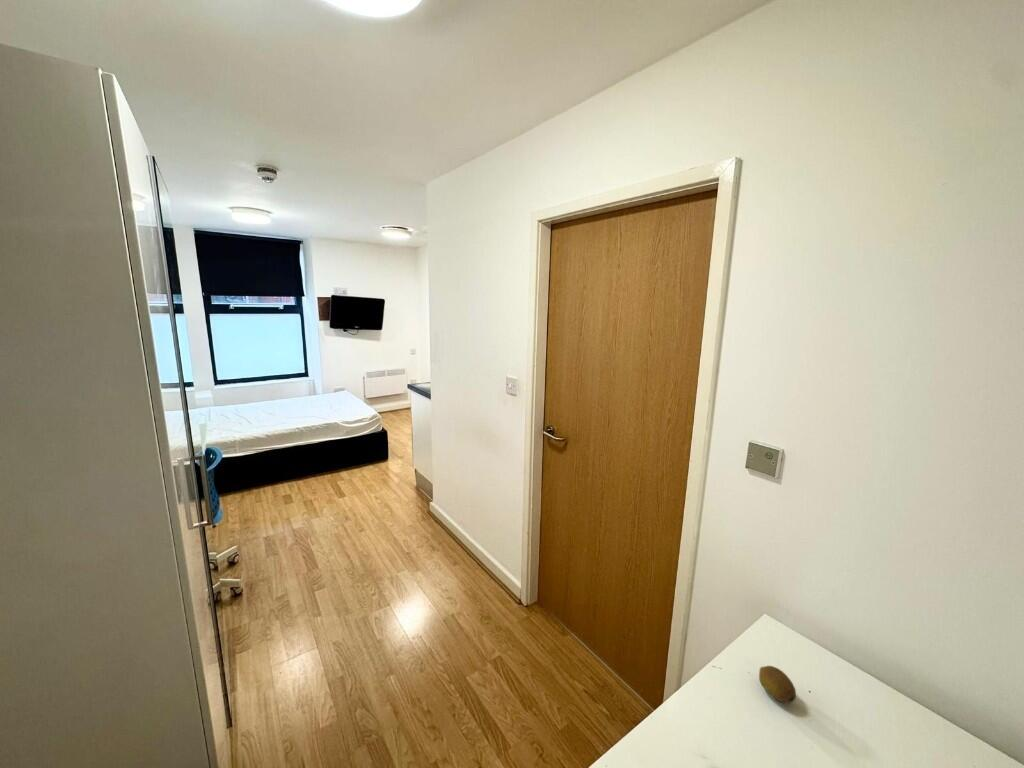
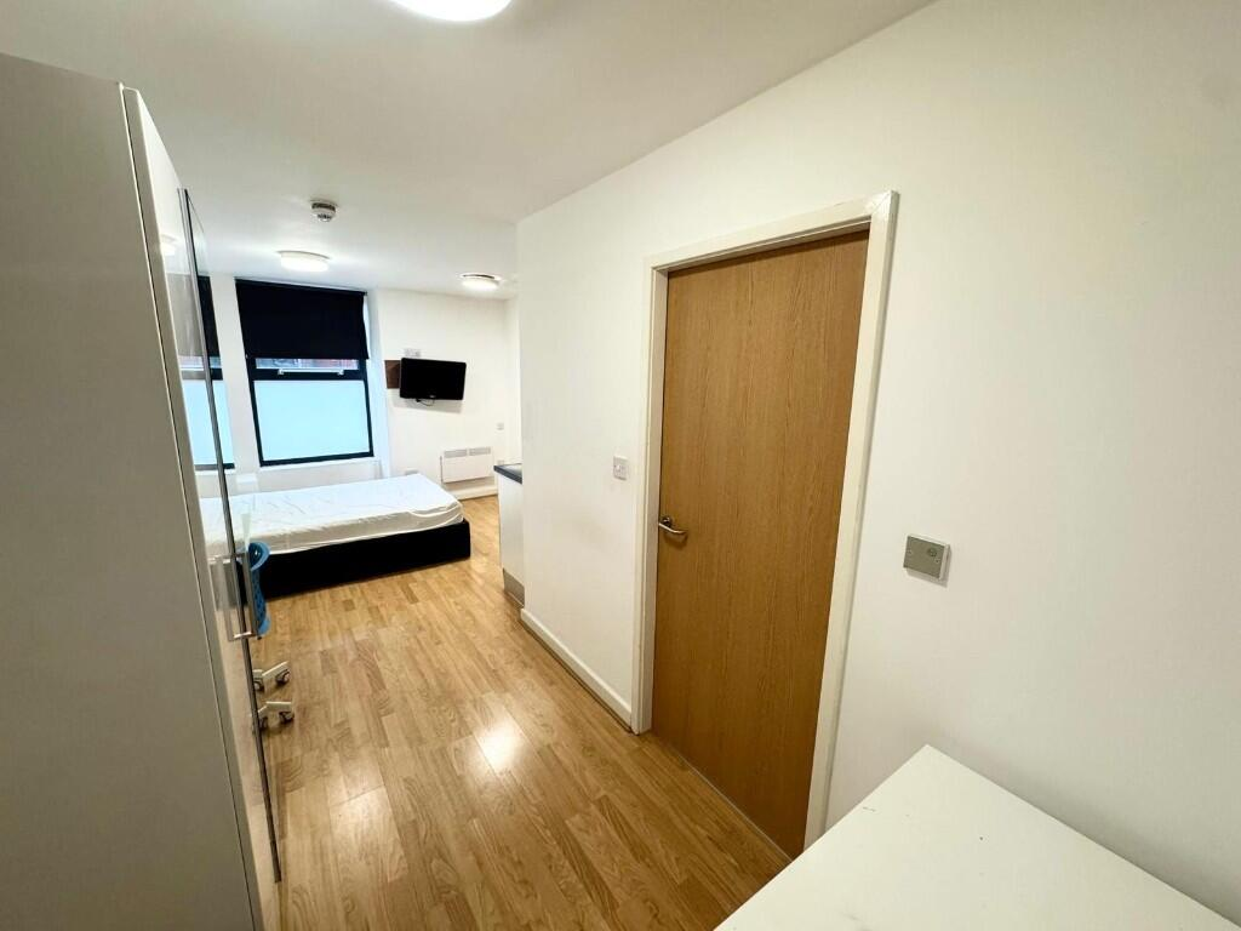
- fruit [758,665,797,704]
